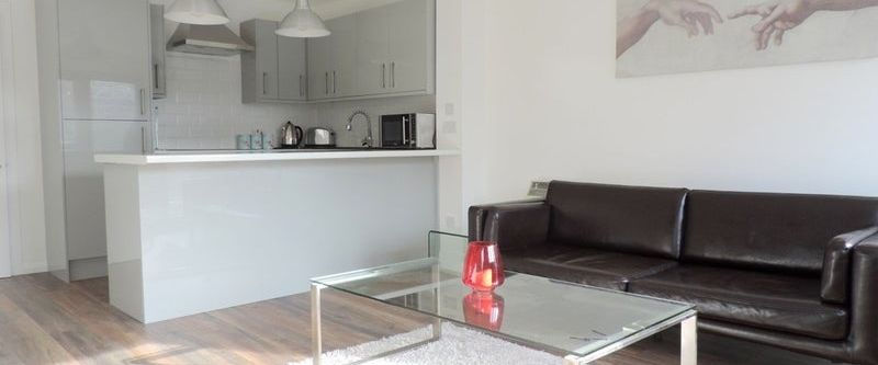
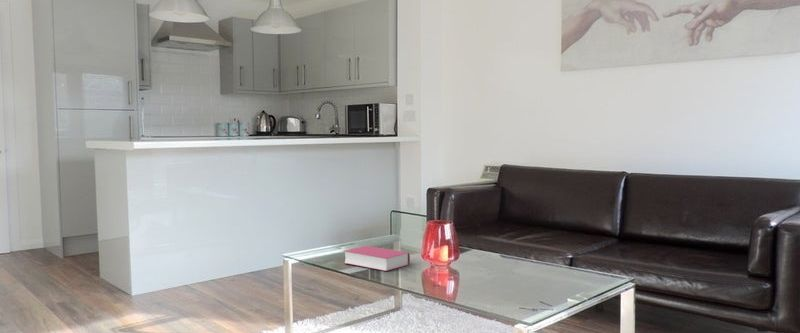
+ book [343,245,411,272]
